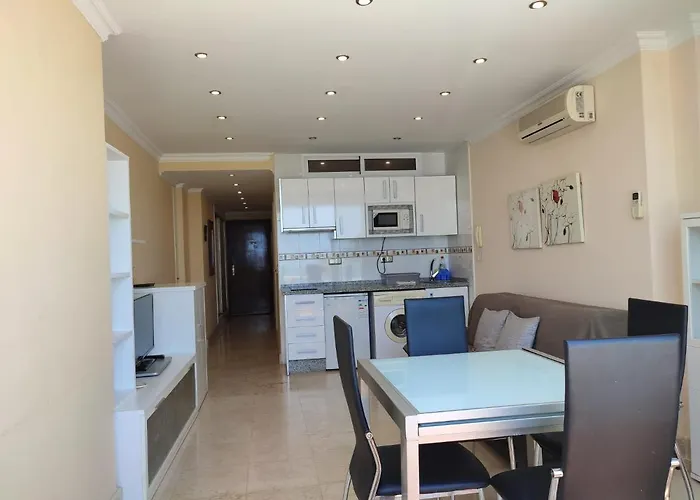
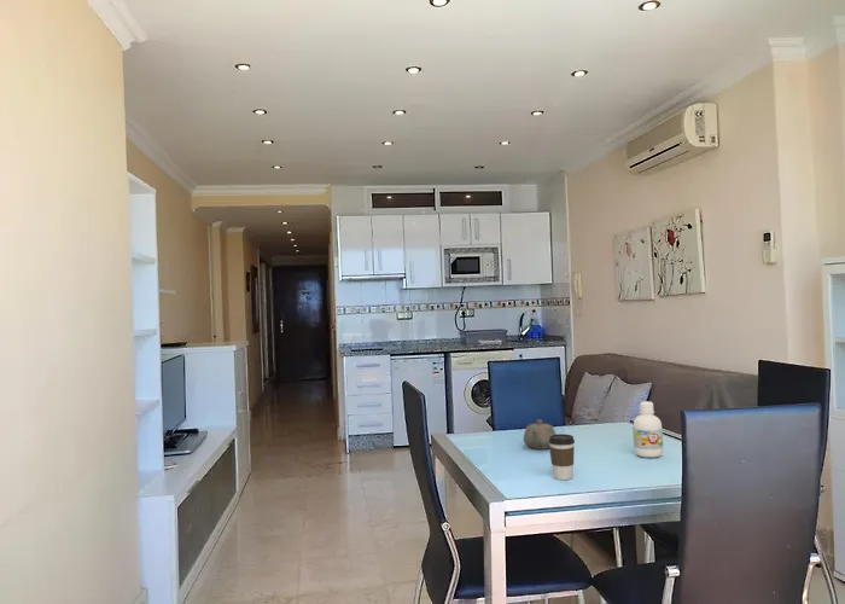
+ bottle [631,400,664,459]
+ teapot [523,419,558,451]
+ coffee cup [548,432,576,481]
